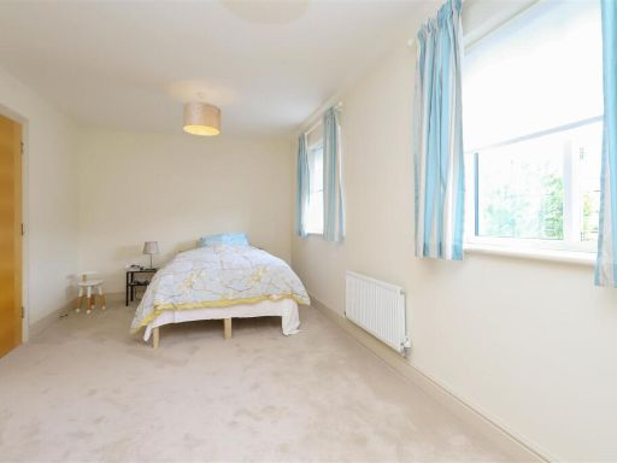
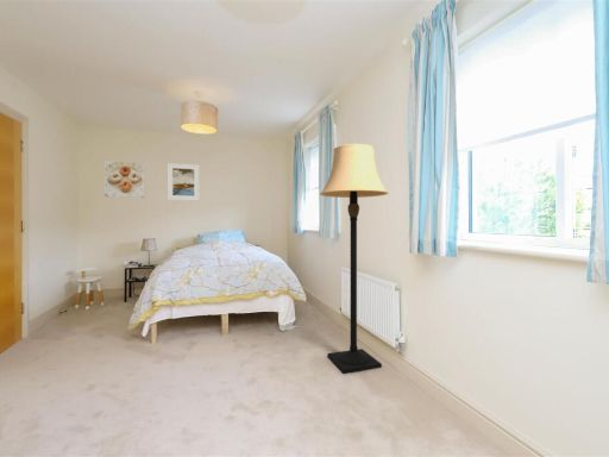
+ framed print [167,162,201,202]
+ lamp [319,143,389,374]
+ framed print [103,159,145,199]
